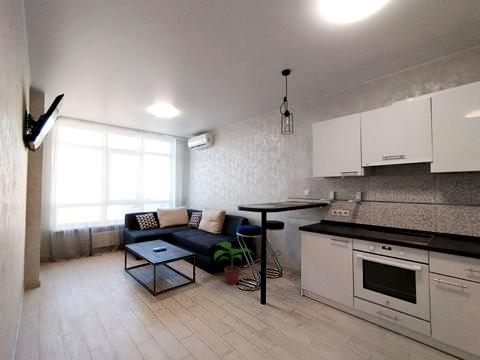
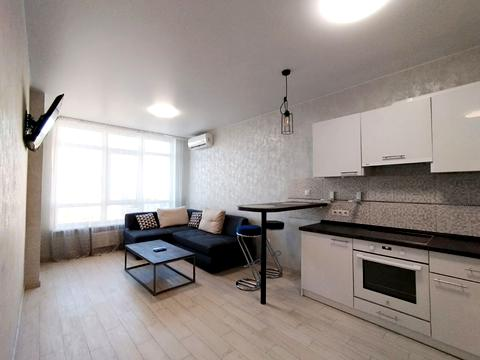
- potted plant [213,241,254,286]
